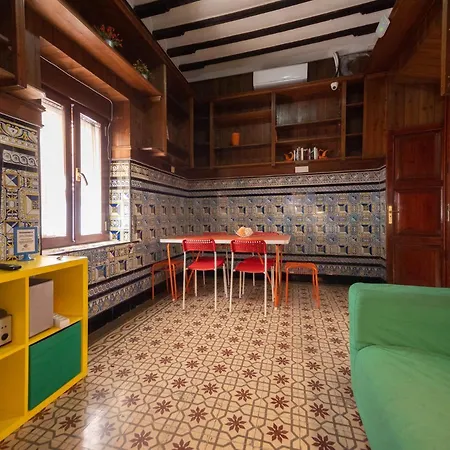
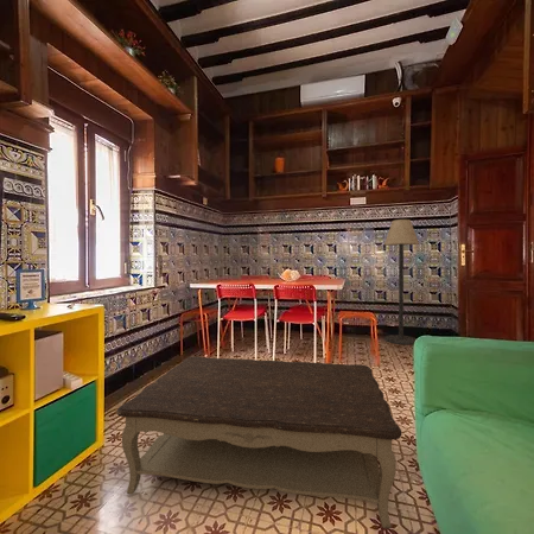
+ floor lamp [383,218,420,345]
+ coffee table [115,356,402,529]
